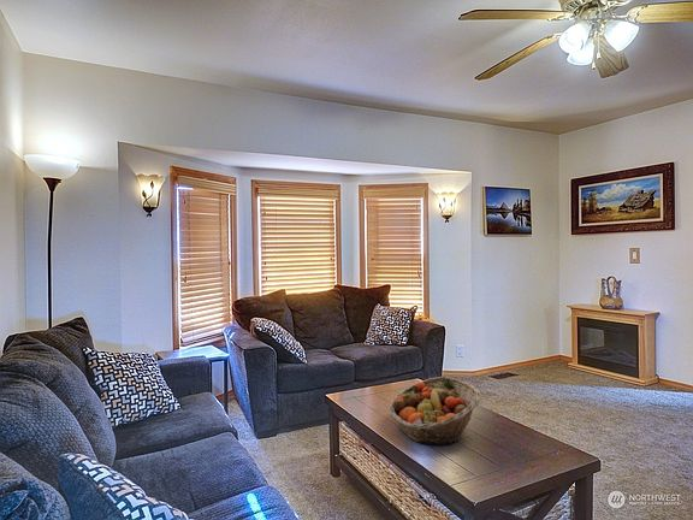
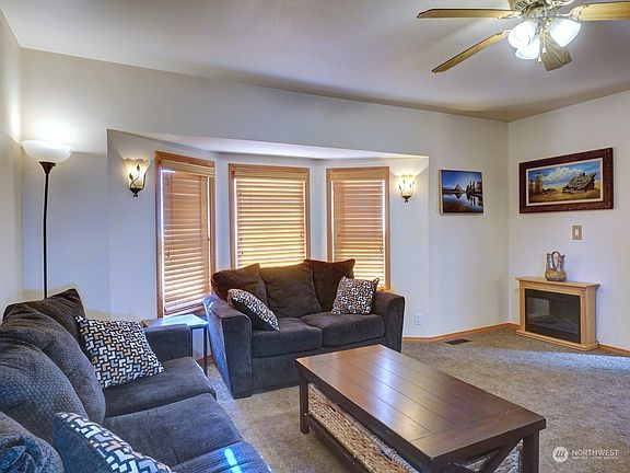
- fruit basket [387,376,481,447]
